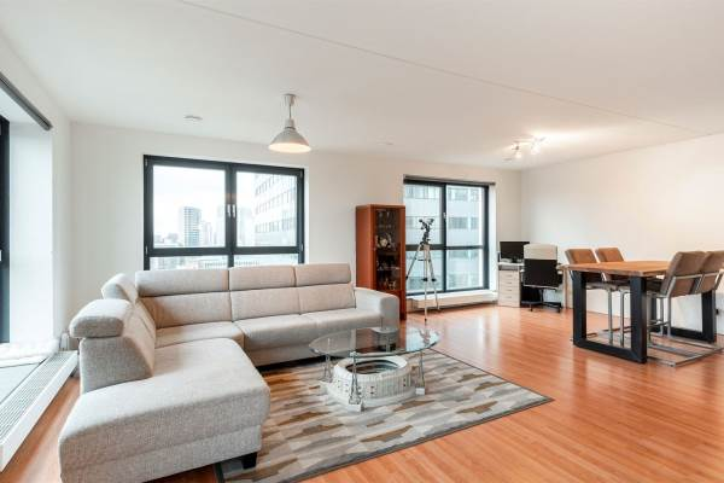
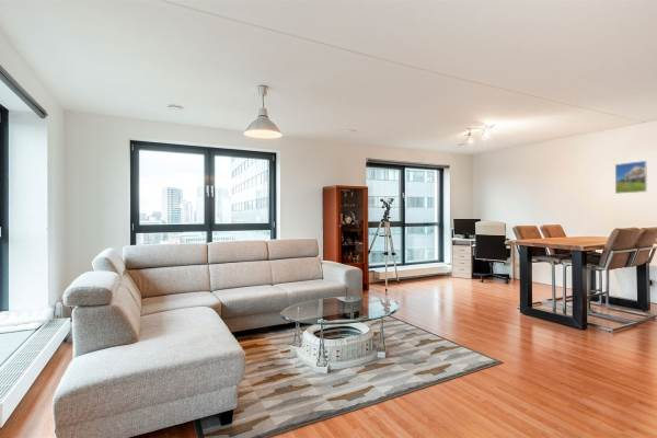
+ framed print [614,160,648,195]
